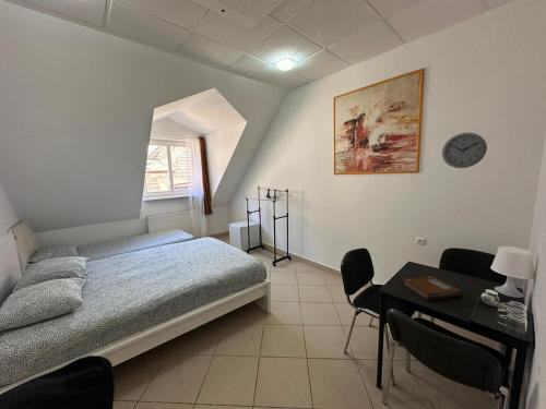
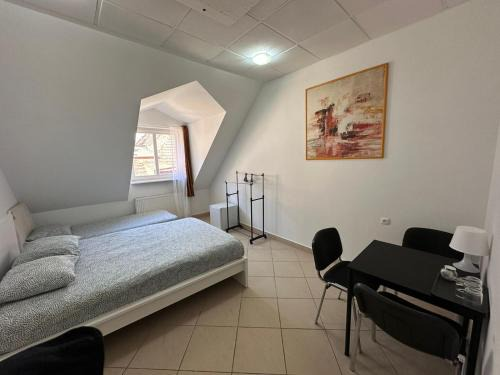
- wall clock [441,132,488,169]
- notebook [400,275,462,301]
